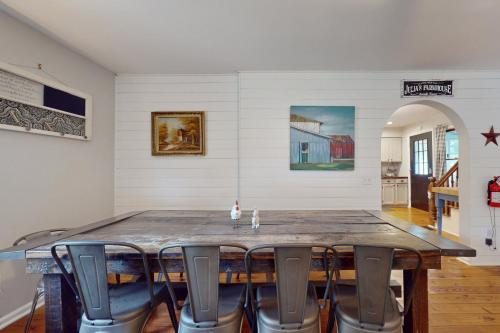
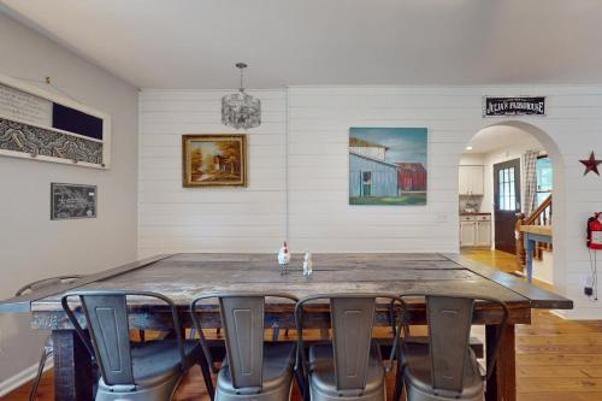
+ chandelier [220,61,262,131]
+ wall art [49,182,99,222]
